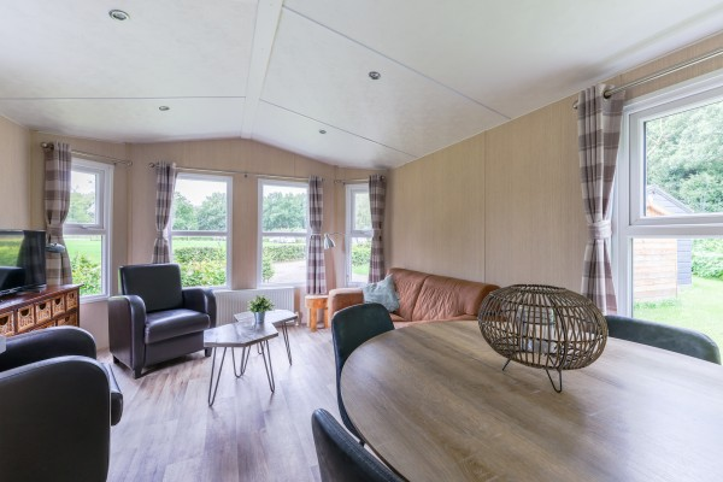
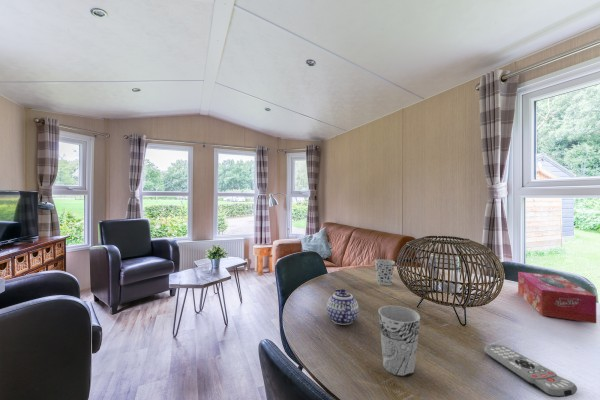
+ cup [377,305,421,378]
+ tissue box [517,271,597,324]
+ cup [374,258,396,286]
+ remote control [483,343,578,398]
+ teapot [326,288,359,326]
